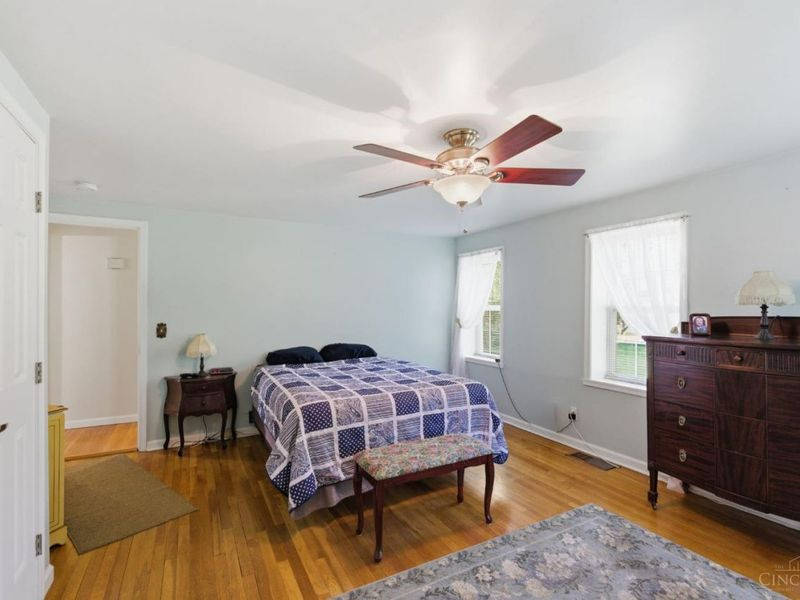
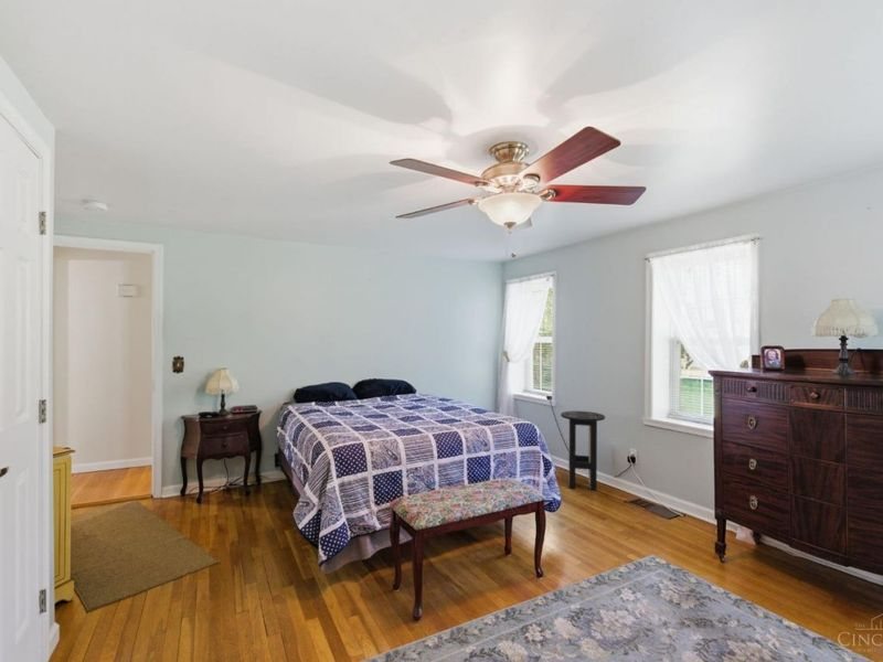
+ bar stool [560,410,606,492]
